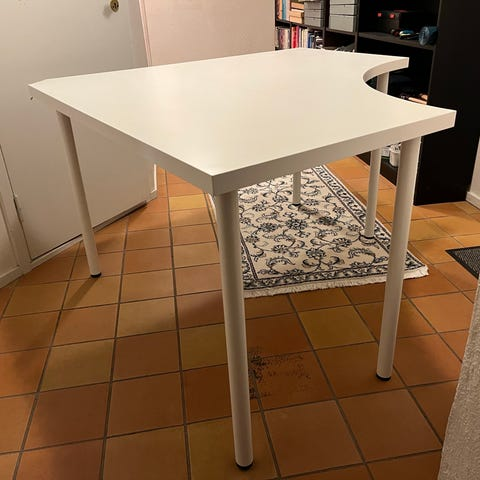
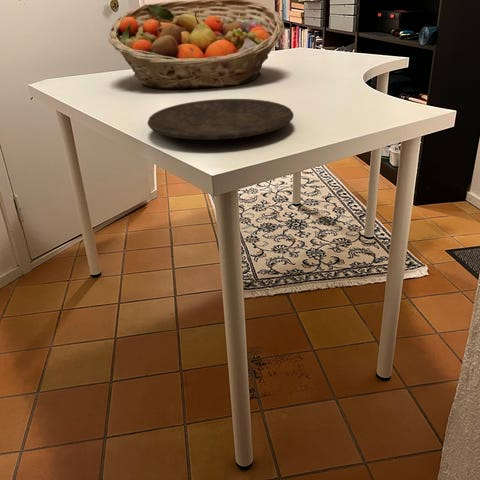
+ plate [147,98,295,141]
+ fruit basket [108,0,285,90]
